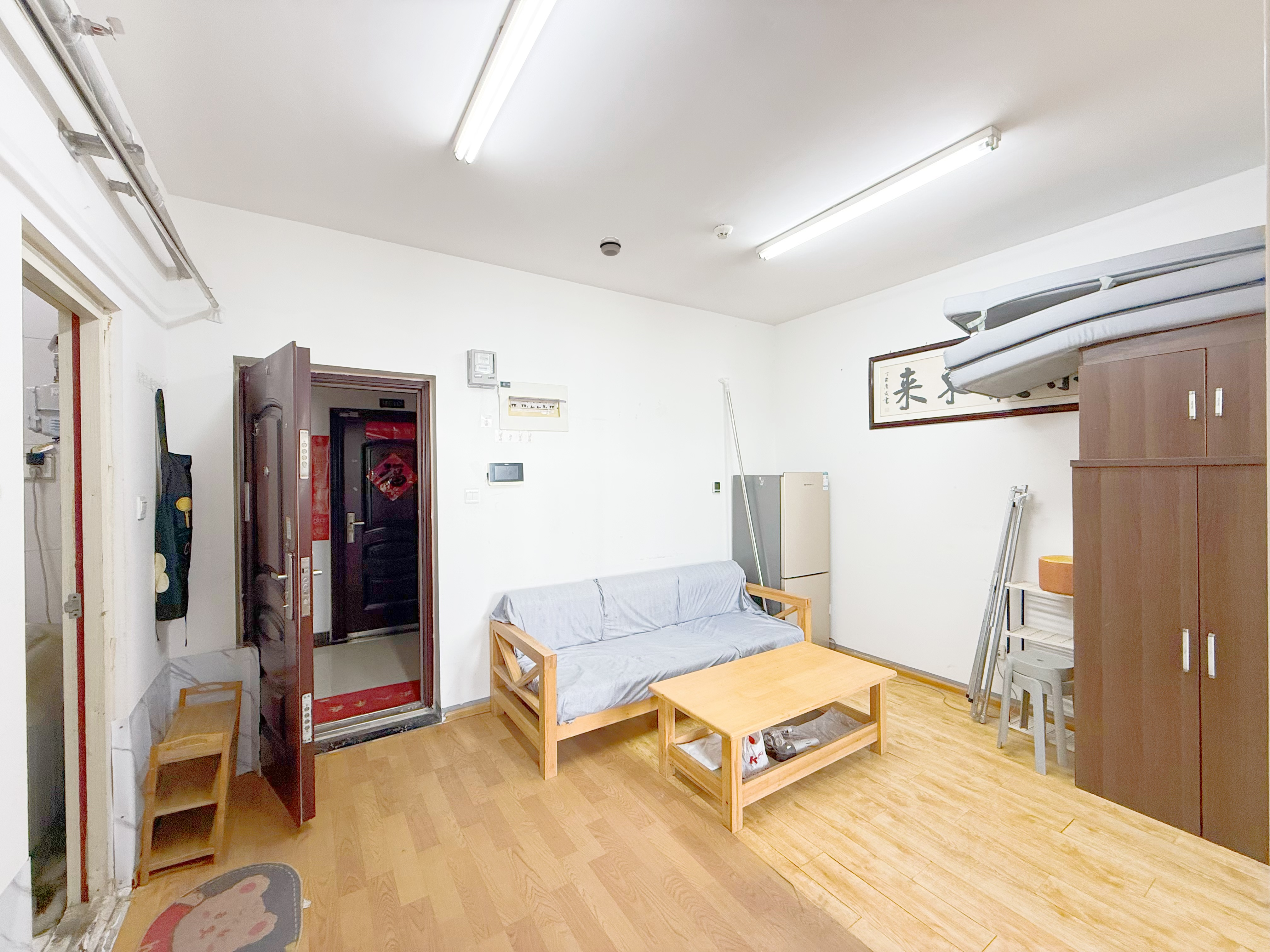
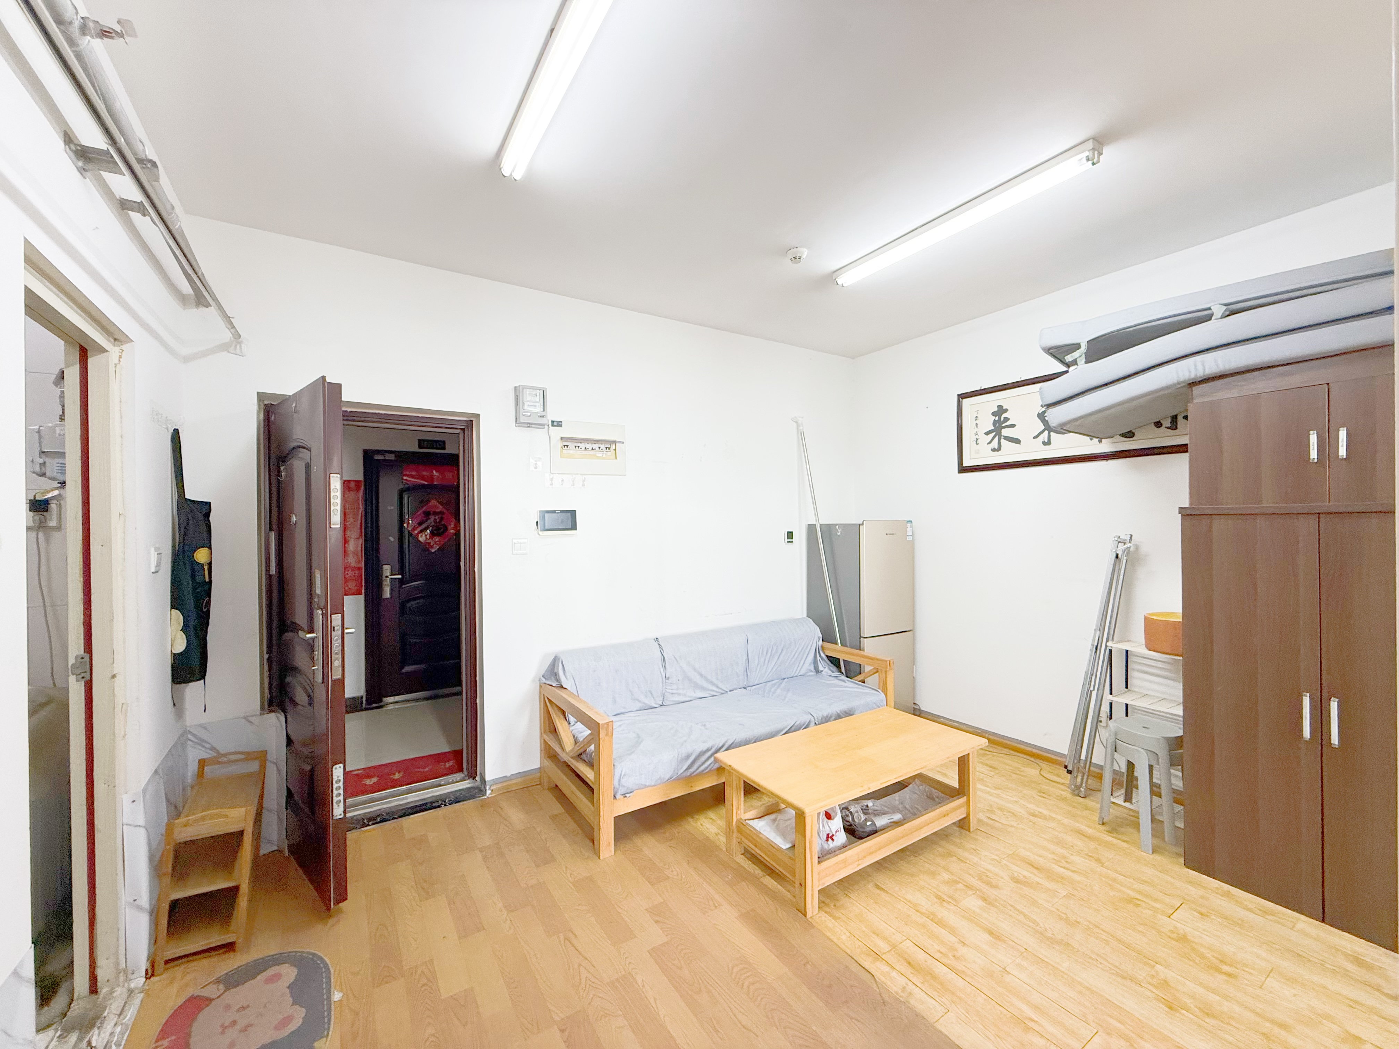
- smoke detector [599,236,621,257]
